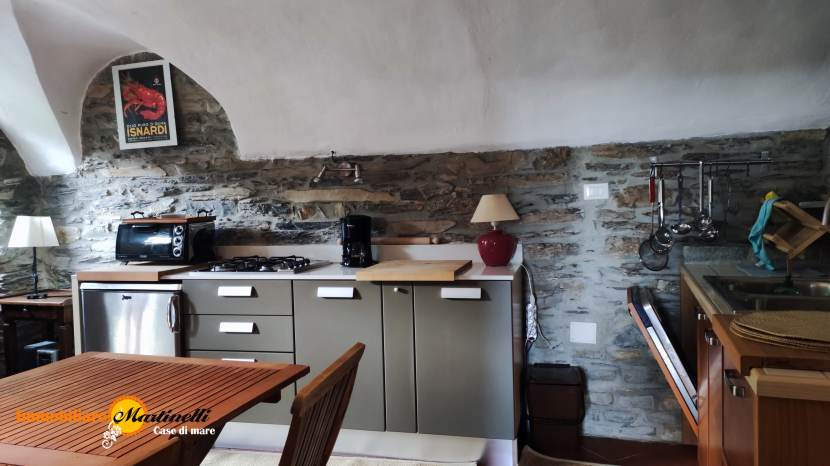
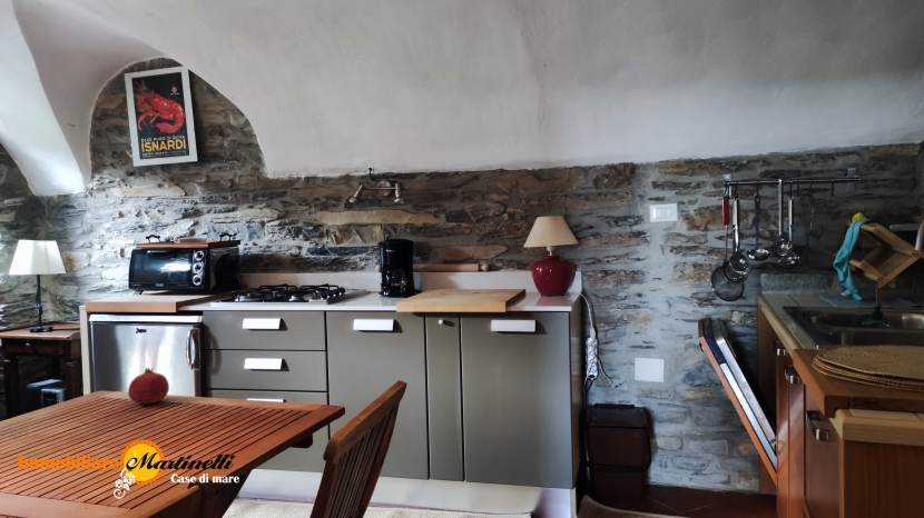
+ fruit [127,366,170,405]
